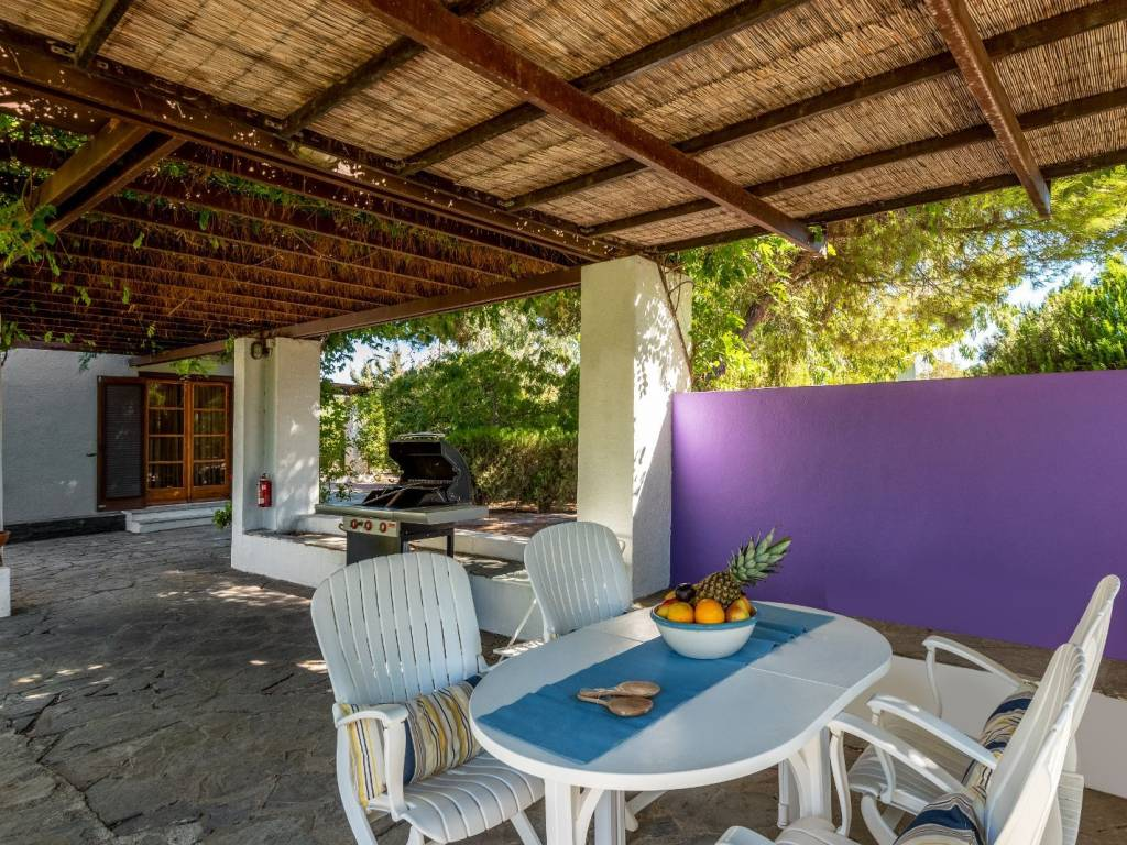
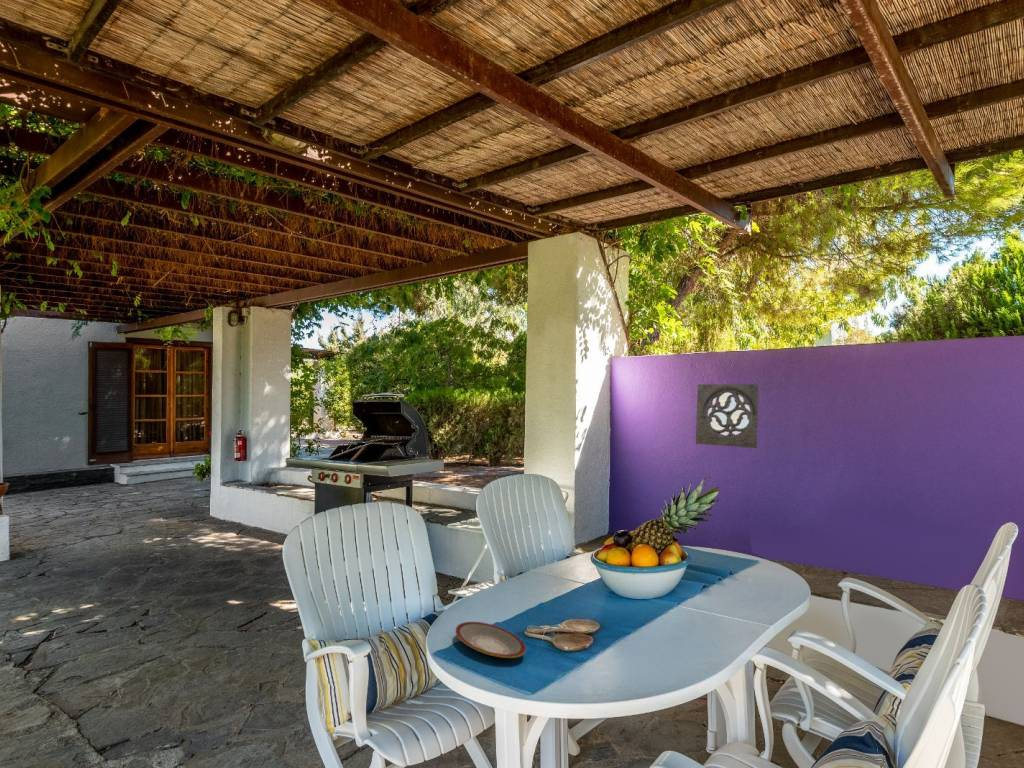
+ wall ornament [695,383,760,449]
+ plate [455,621,527,659]
